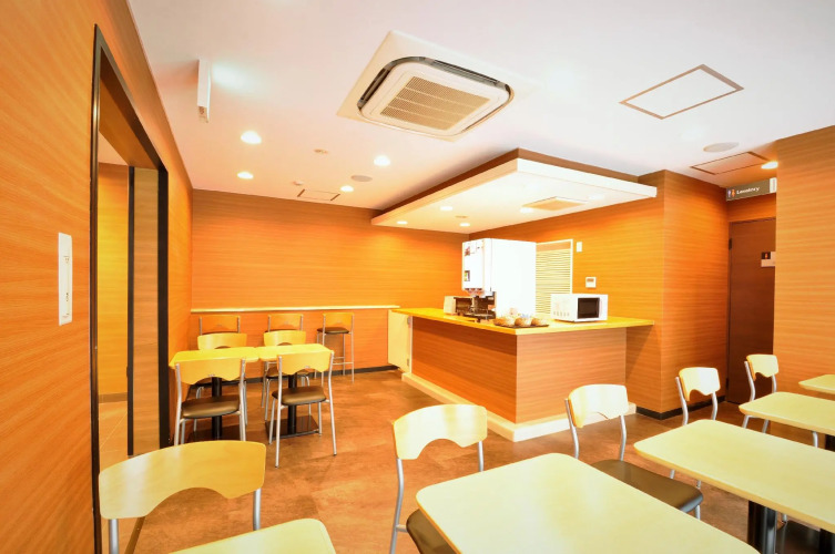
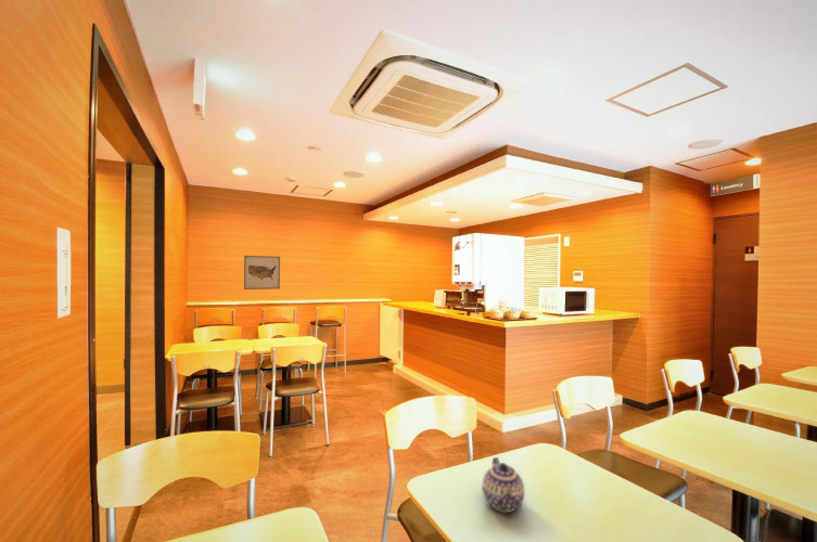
+ teapot [482,456,526,514]
+ wall art [243,255,281,291]
